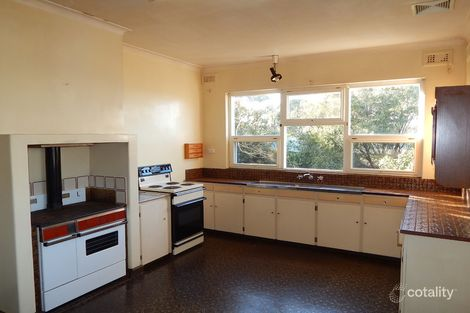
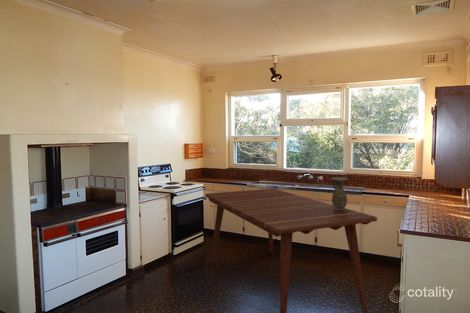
+ dining table [204,188,378,313]
+ ceramic jug [330,176,349,210]
